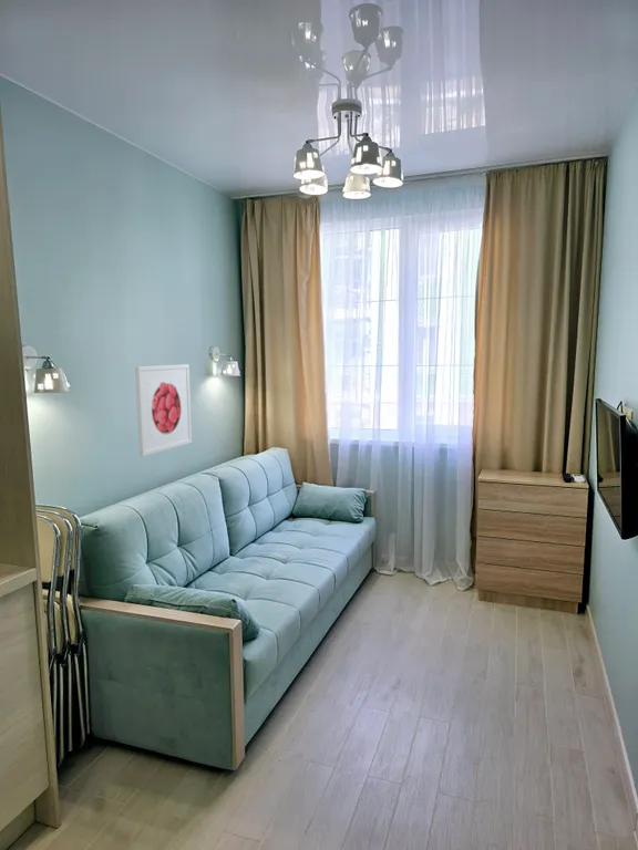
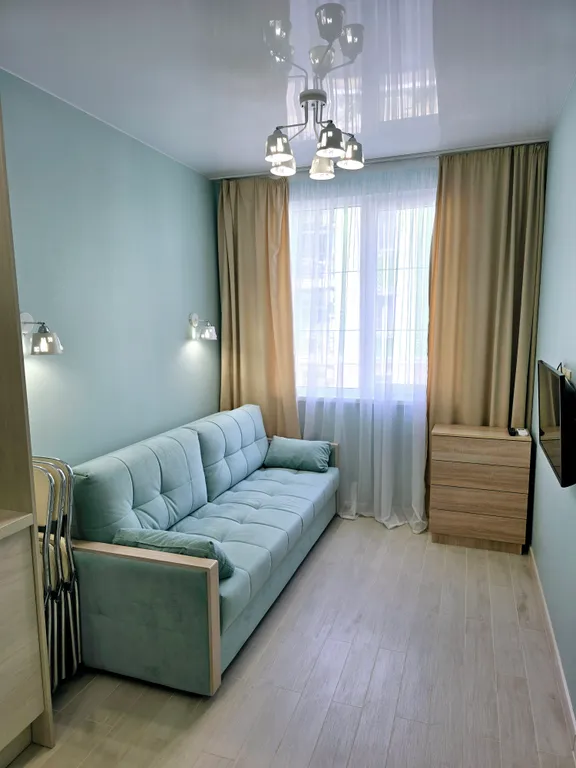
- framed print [134,363,193,458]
